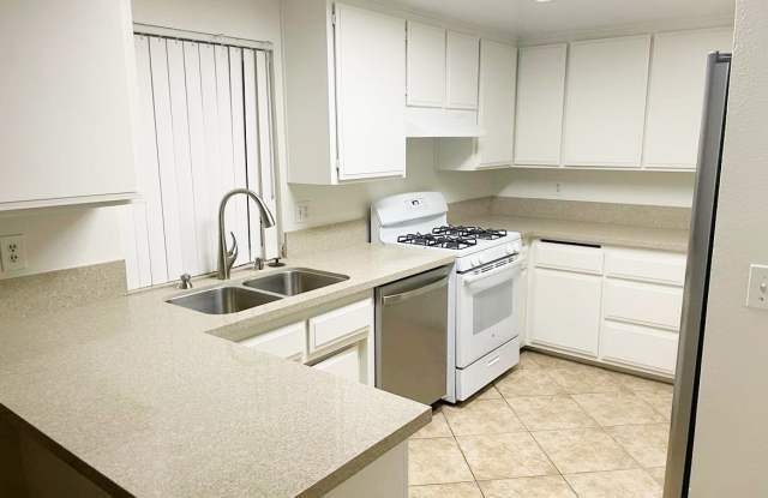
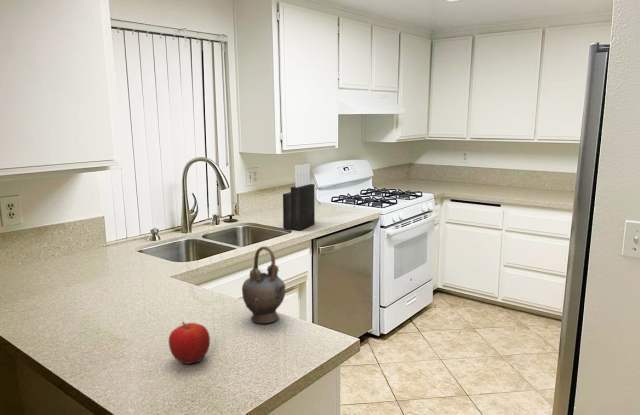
+ knife block [282,163,316,231]
+ fruit [168,321,211,365]
+ teapot [241,245,287,324]
